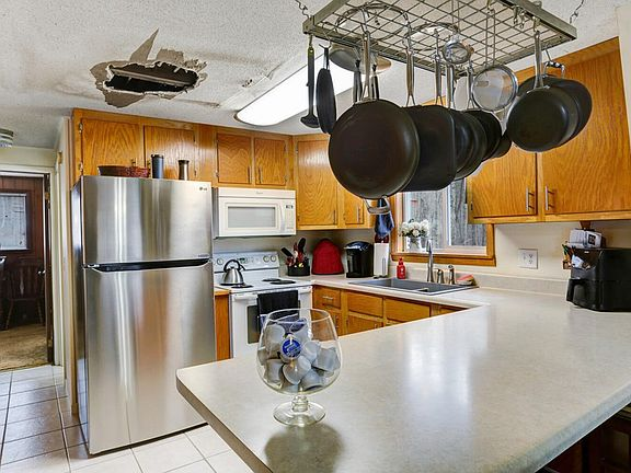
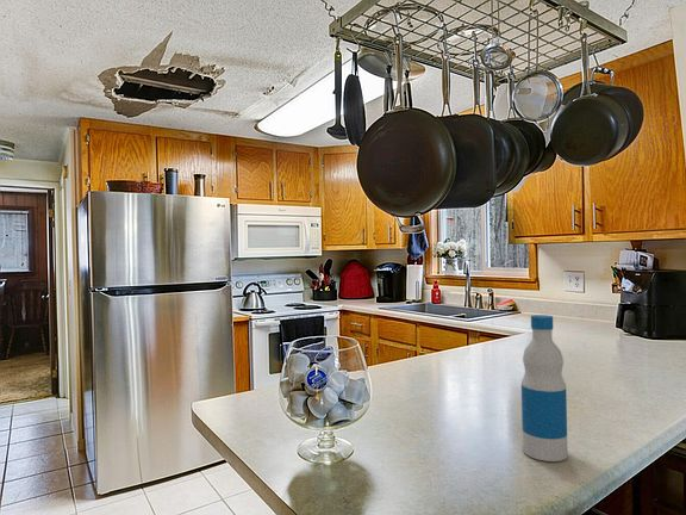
+ bottle [520,314,569,463]
